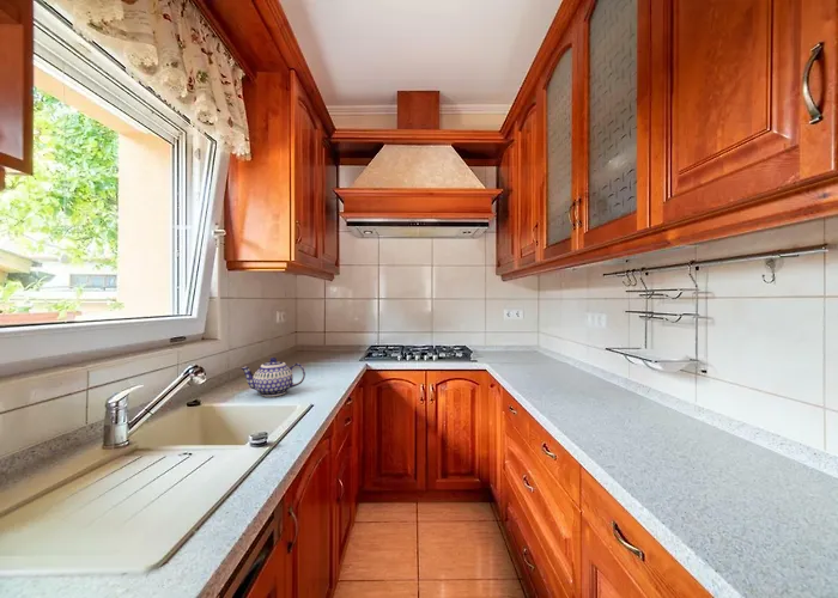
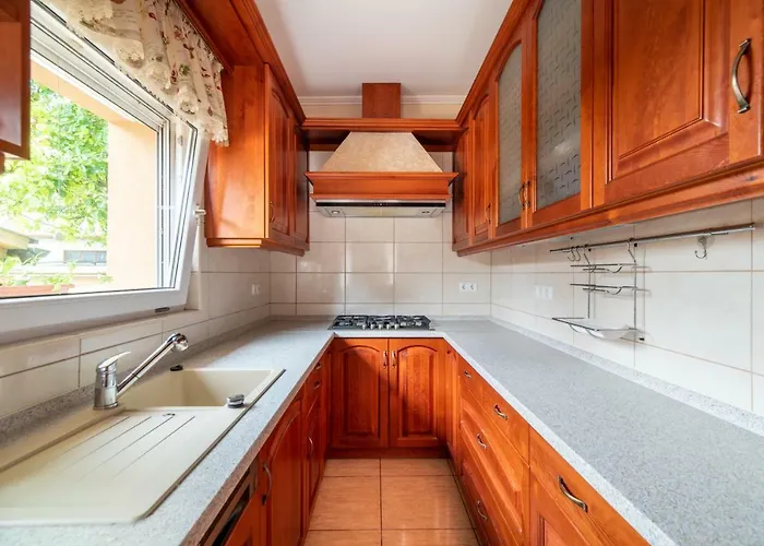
- teapot [241,356,306,398]
